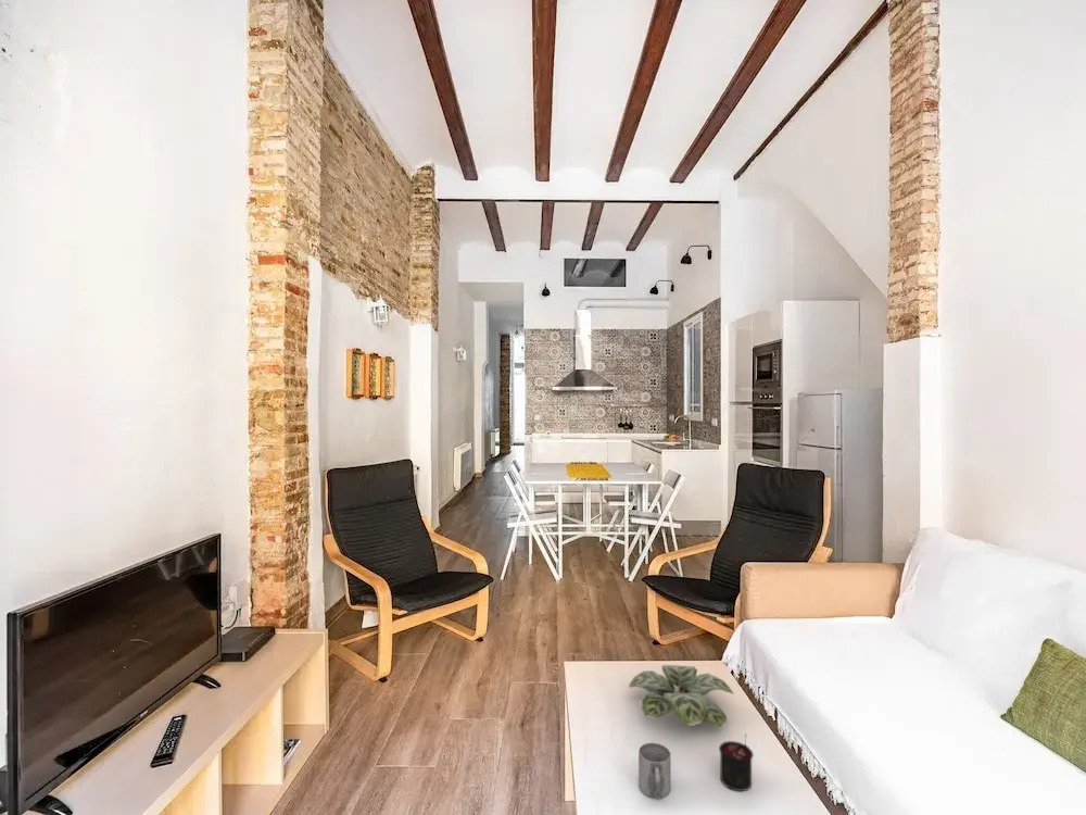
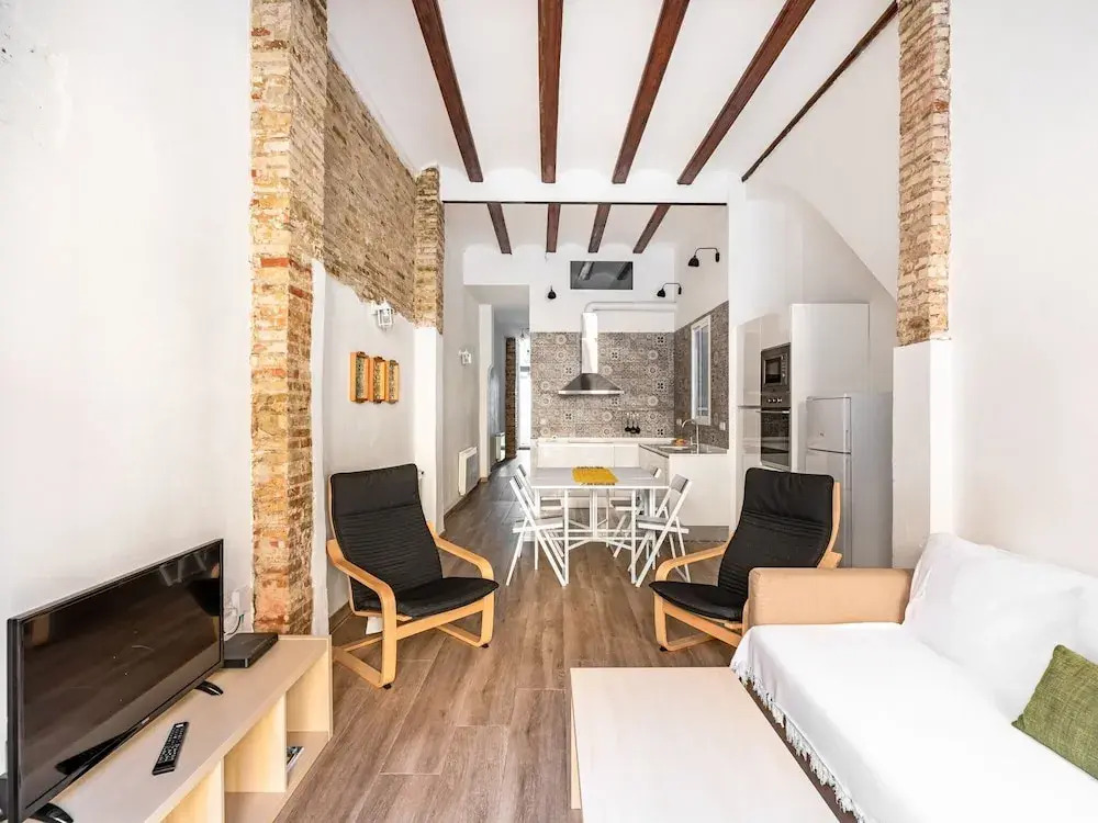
- mug [637,742,672,800]
- plant [628,664,735,728]
- candle [718,734,755,792]
